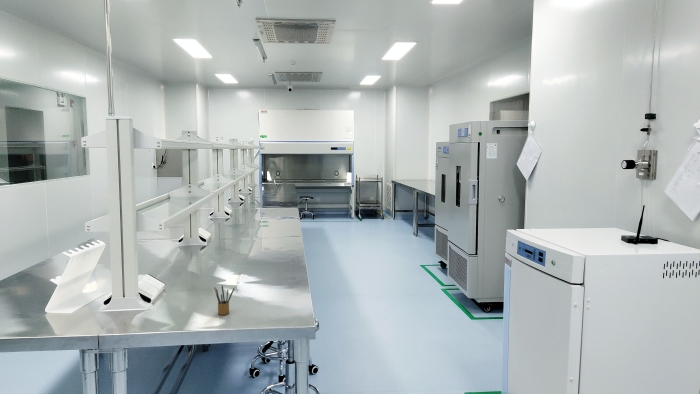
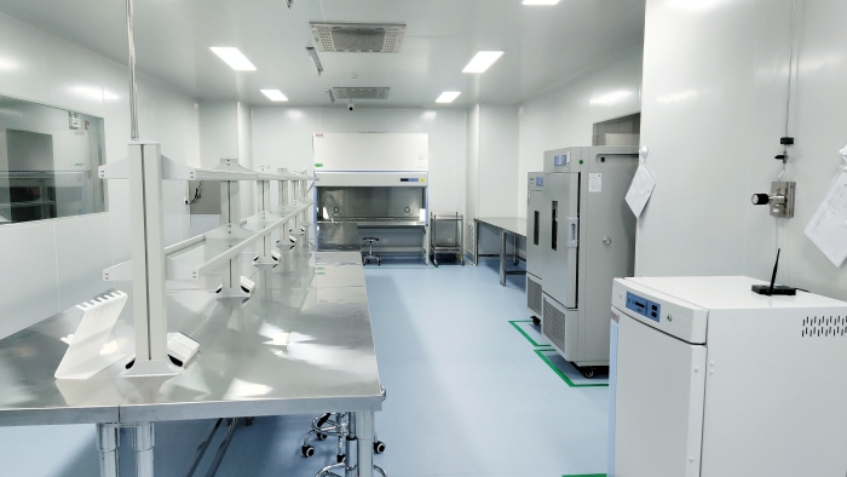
- pencil box [213,284,236,316]
